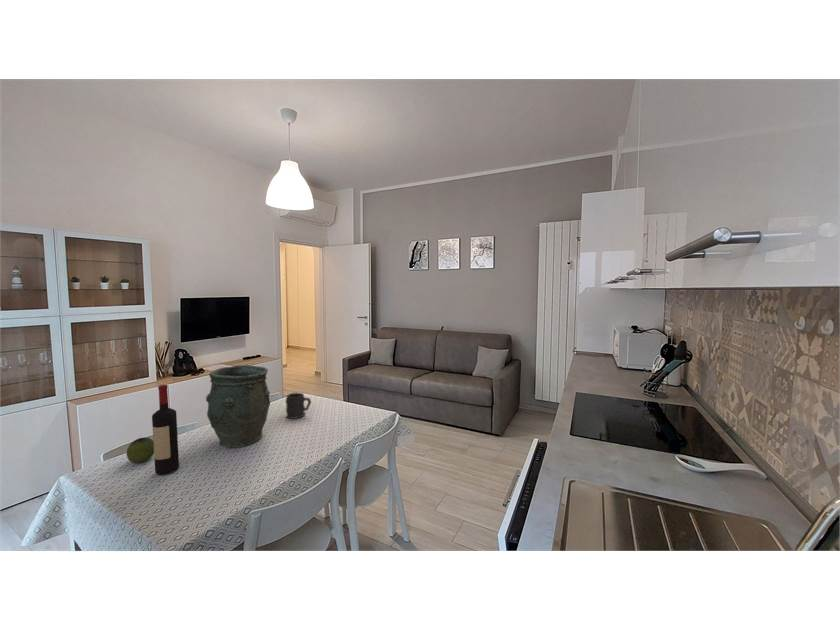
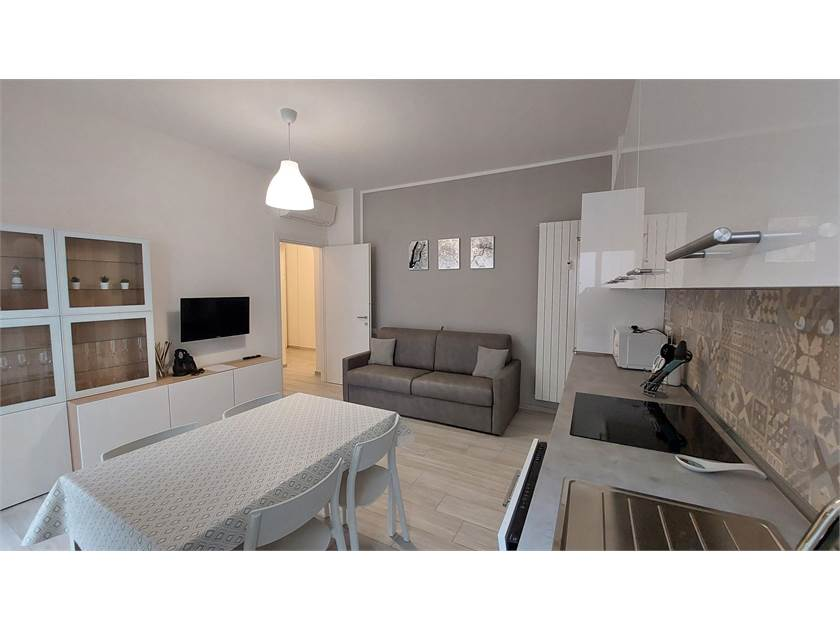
- vase [205,364,271,449]
- wine bottle [151,384,180,476]
- mug [285,392,312,420]
- apple [126,437,154,464]
